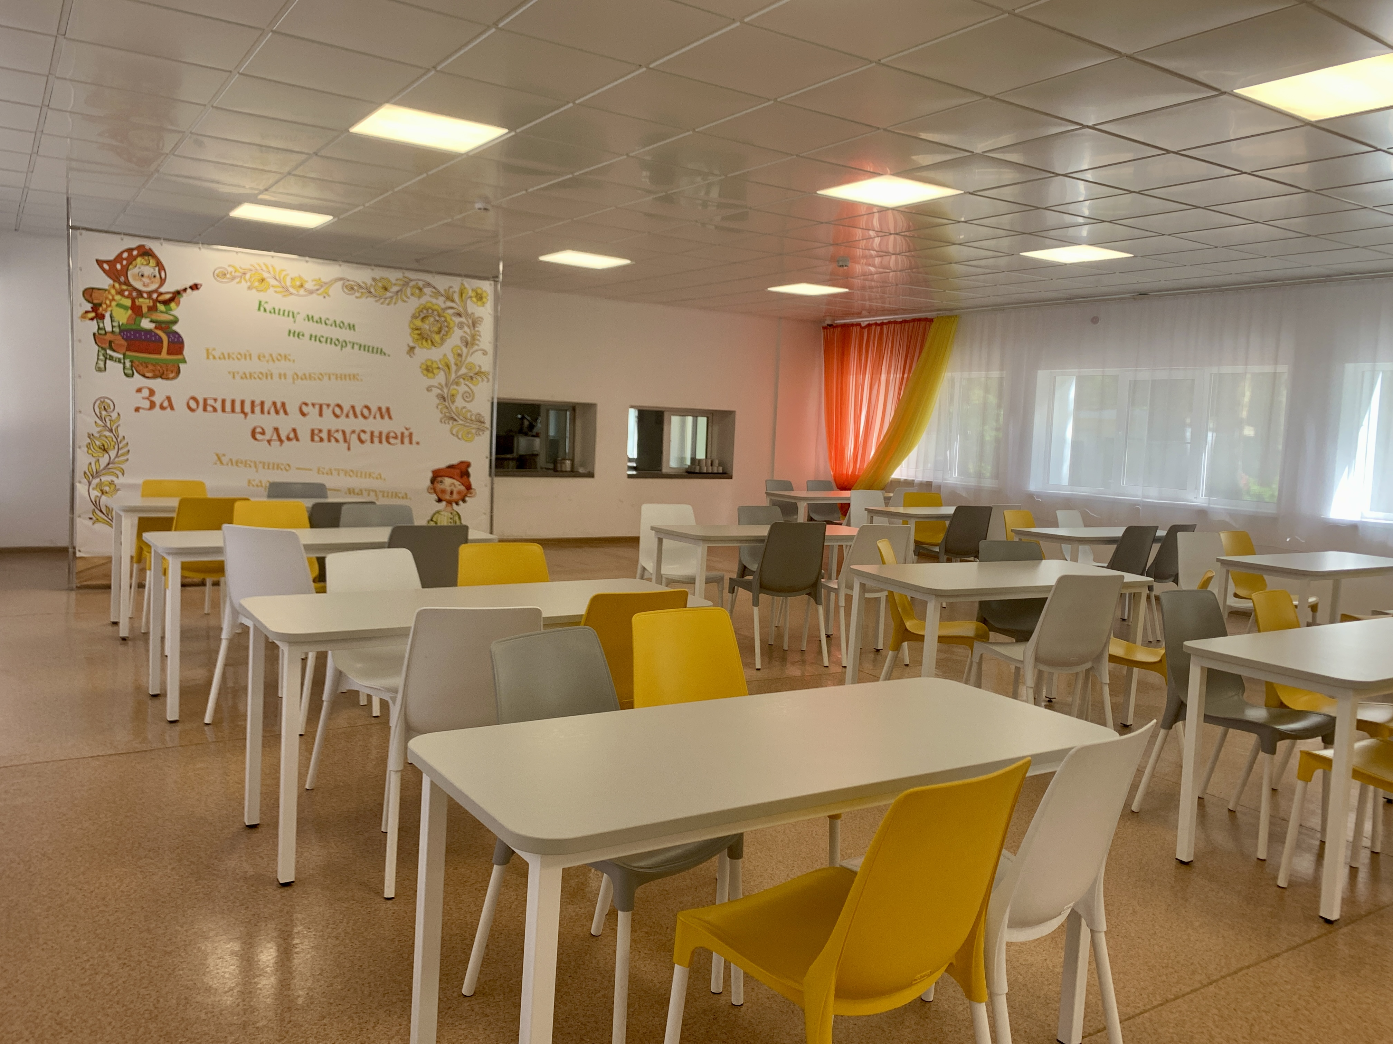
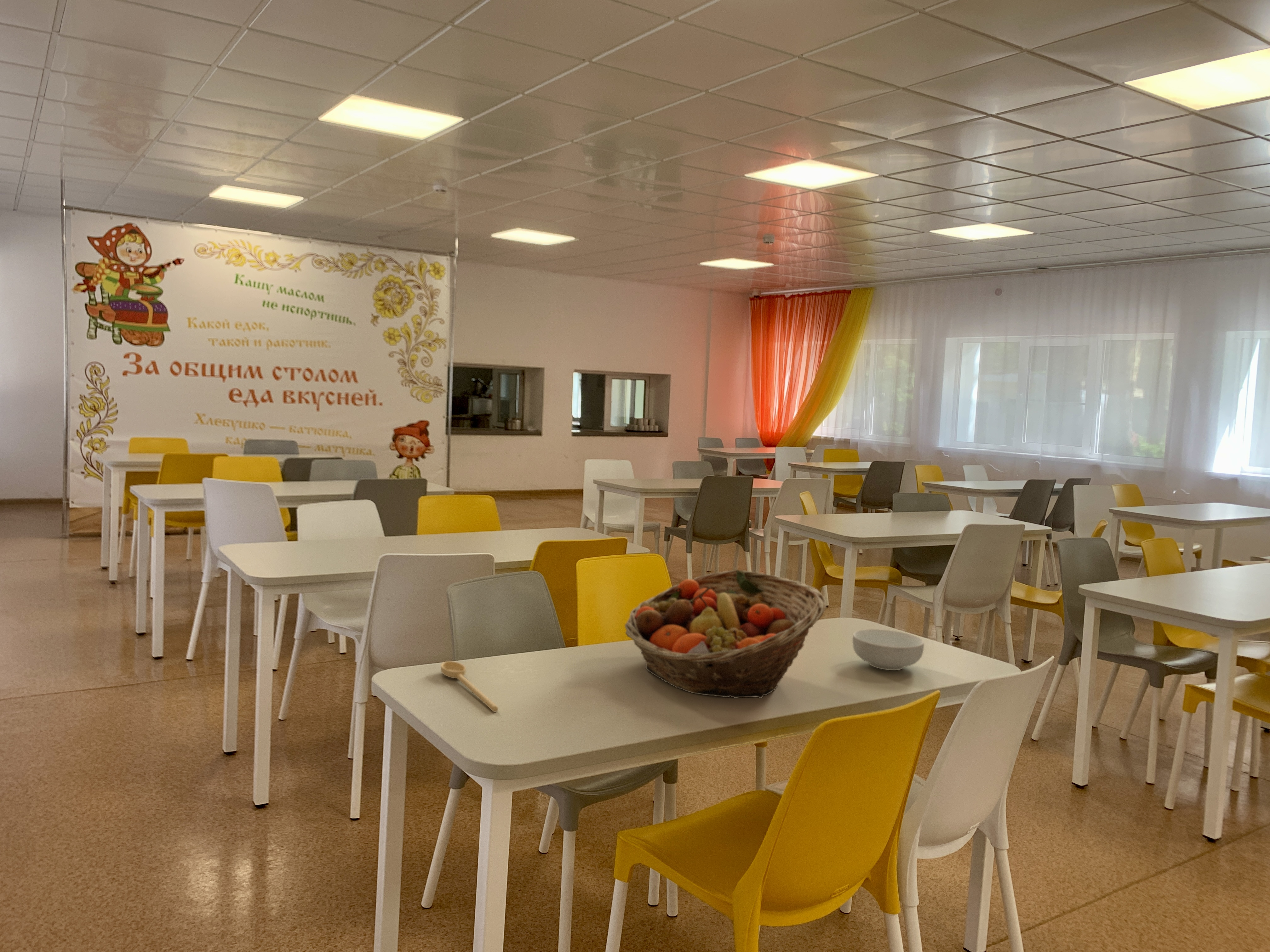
+ spoon [440,661,499,712]
+ fruit basket [624,569,827,698]
+ cereal bowl [852,629,924,671]
